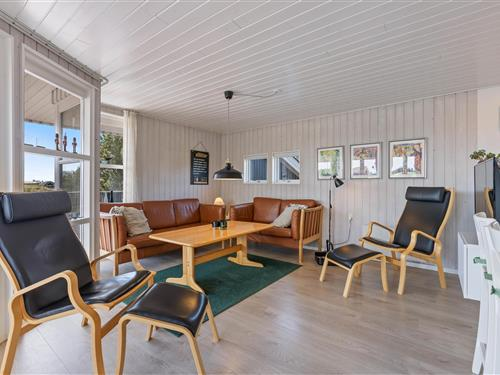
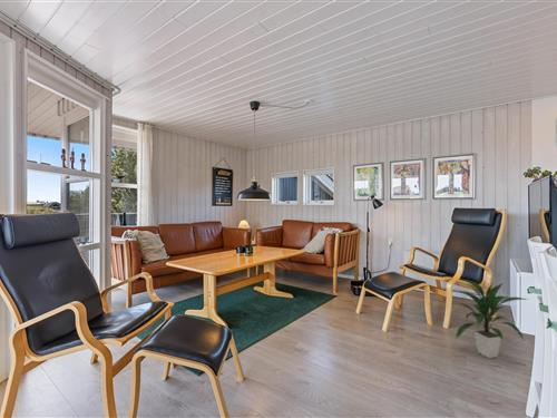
+ indoor plant [455,279,530,359]
